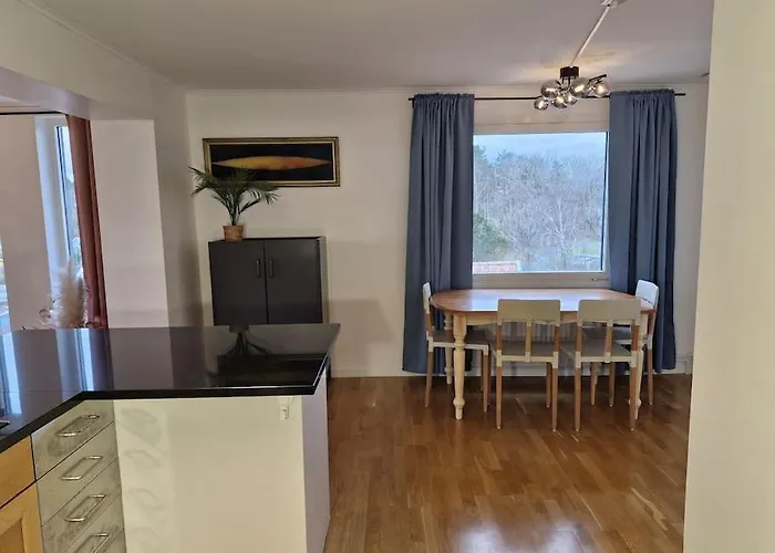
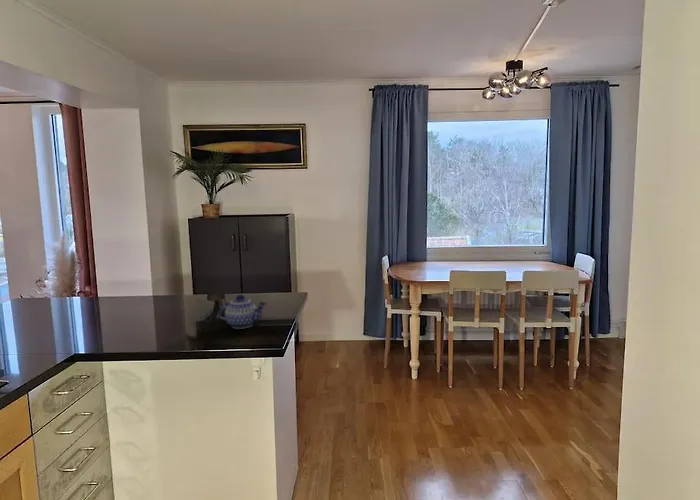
+ teapot [215,293,267,330]
